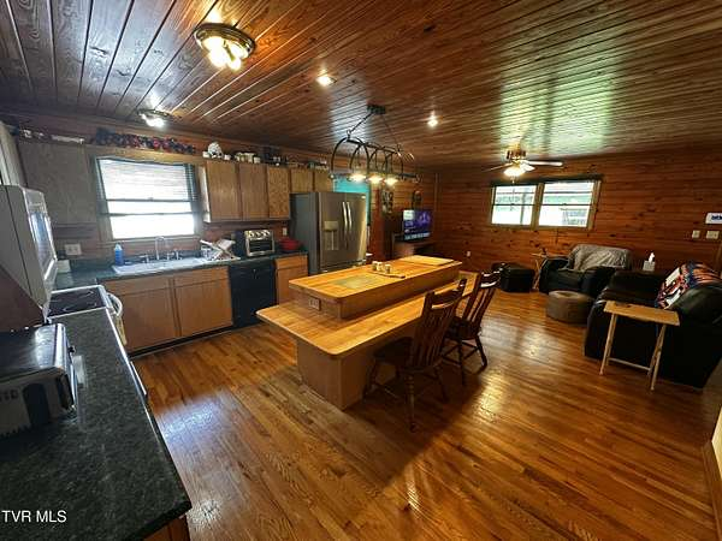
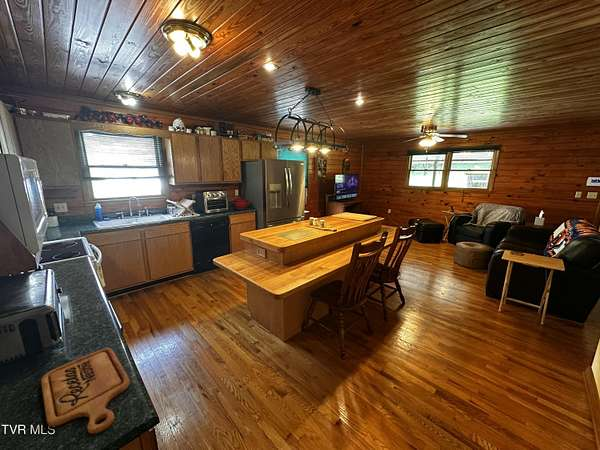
+ cutting board [40,347,131,435]
